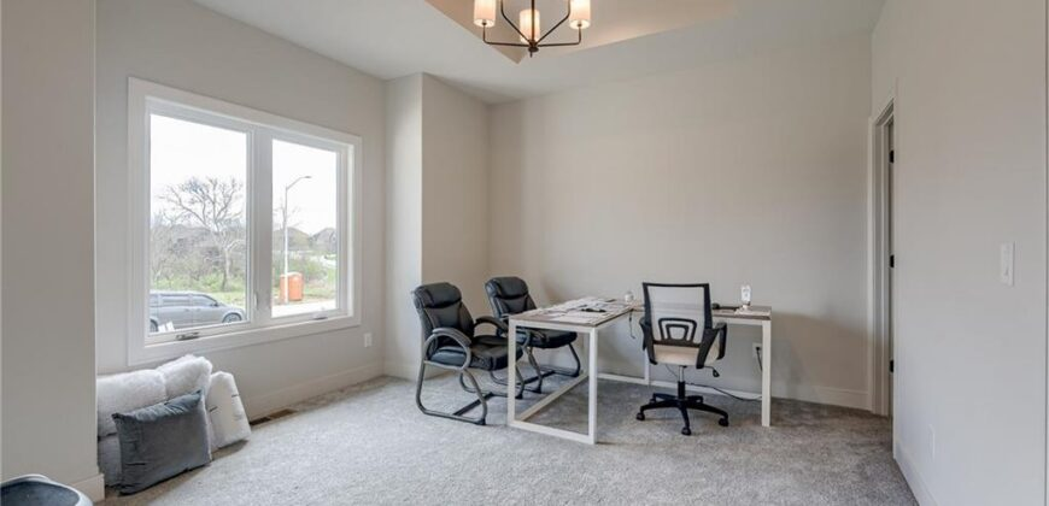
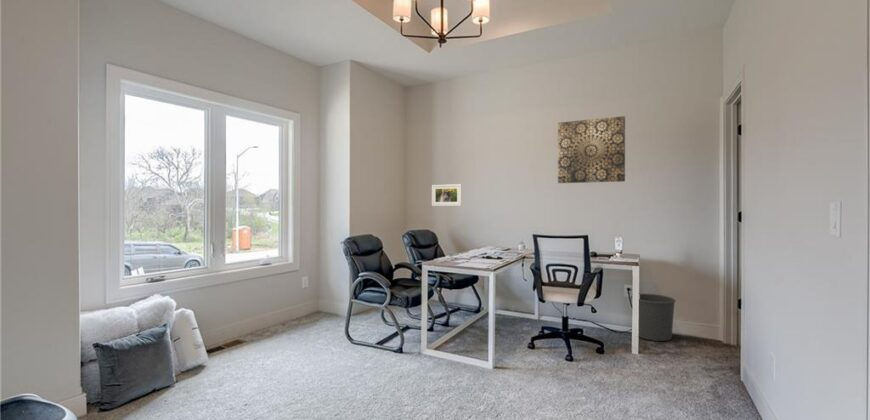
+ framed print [431,183,463,207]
+ waste bin [630,293,677,342]
+ wall art [557,115,626,184]
